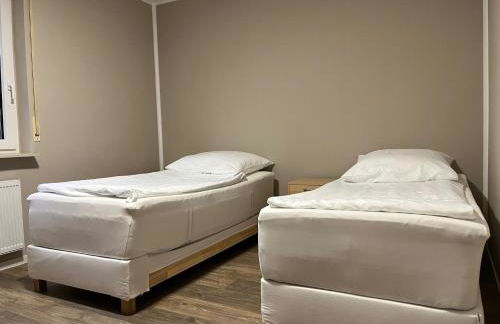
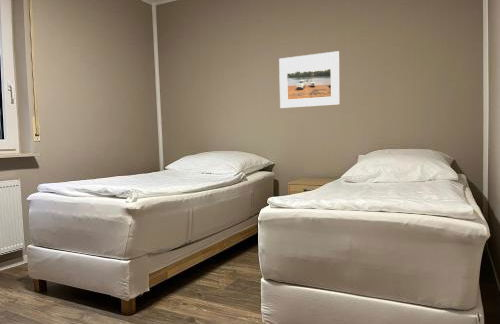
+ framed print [278,50,341,109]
